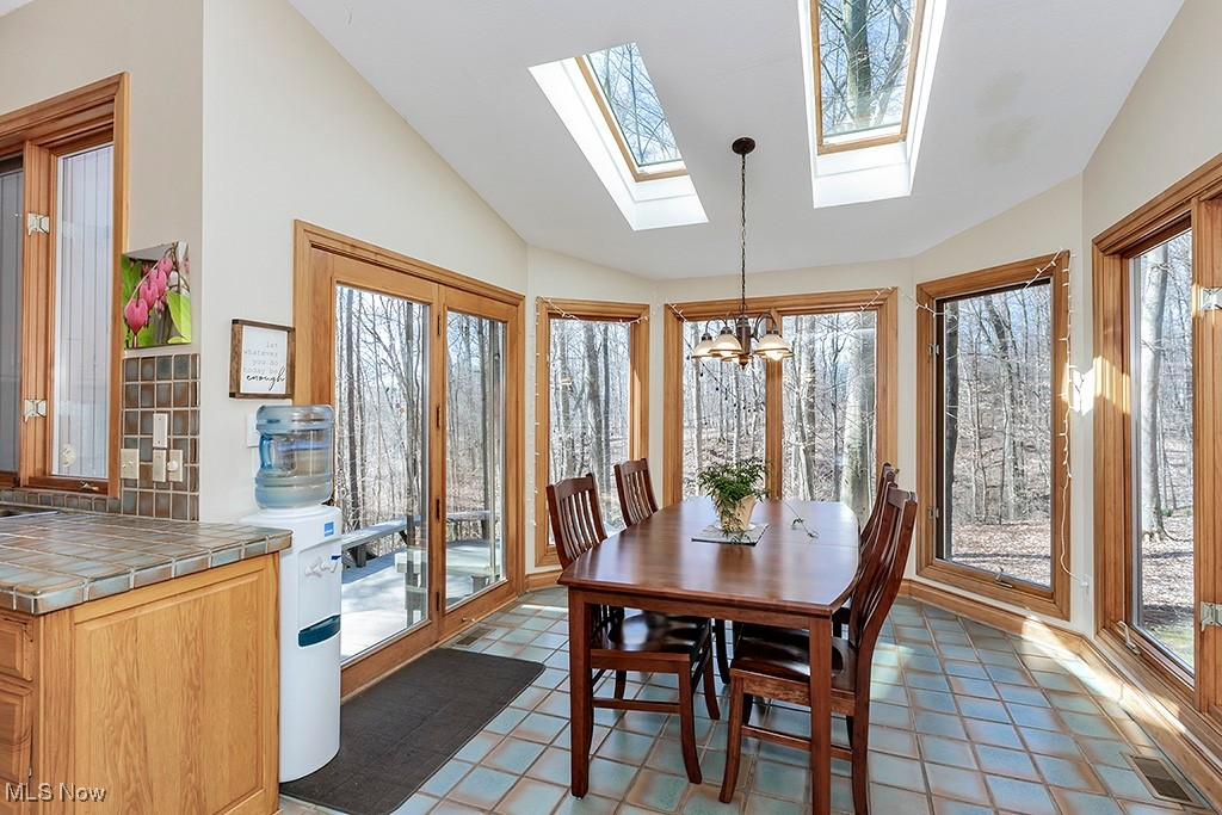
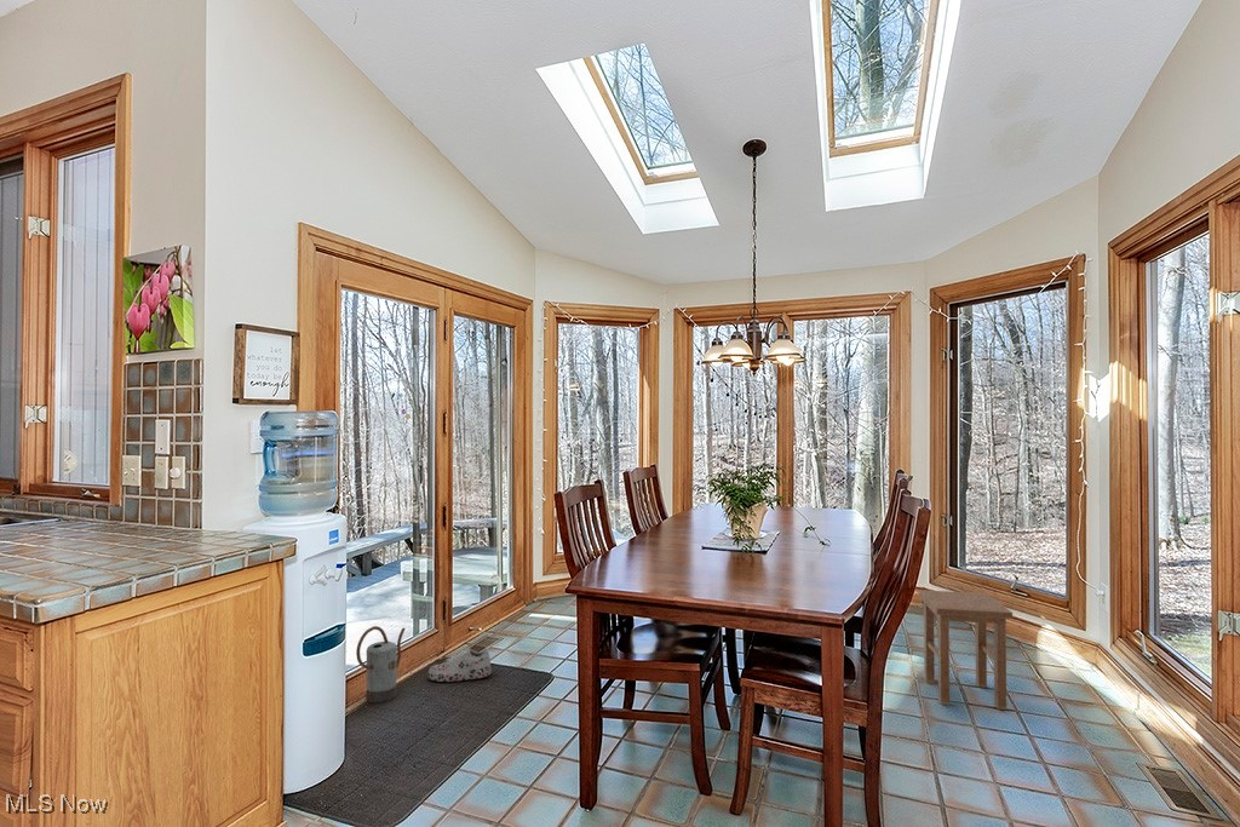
+ shoe [426,647,493,683]
+ watering can [355,625,407,703]
+ stool [917,588,1014,711]
